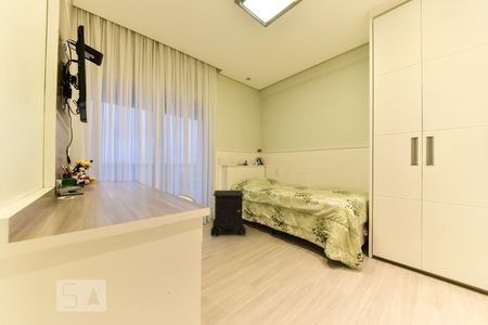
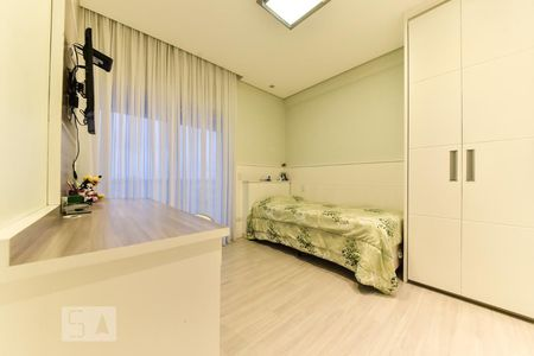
- nightstand [209,190,247,237]
